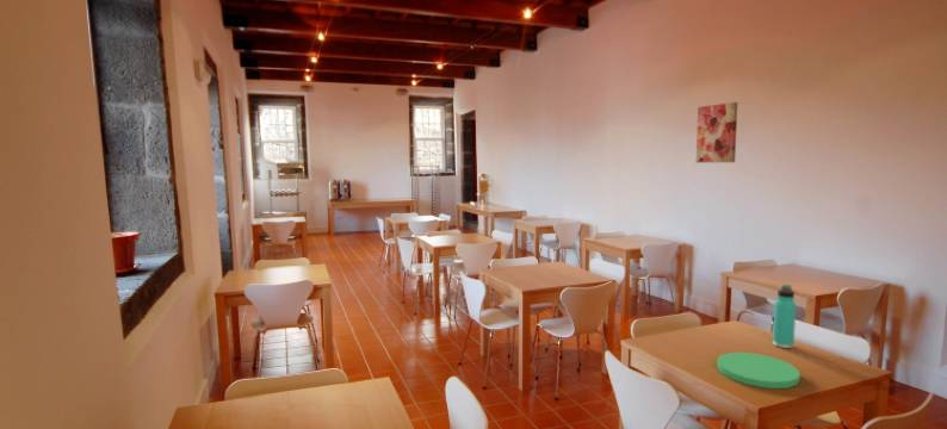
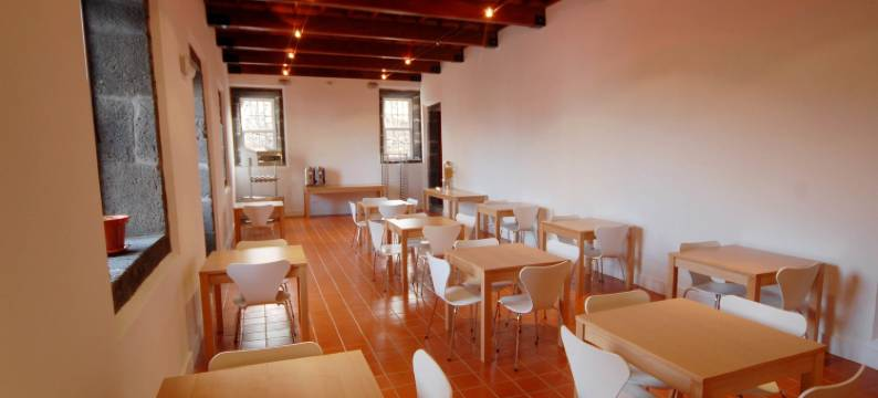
- wall art [695,101,738,163]
- thermos bottle [772,284,797,349]
- plate [716,352,801,390]
